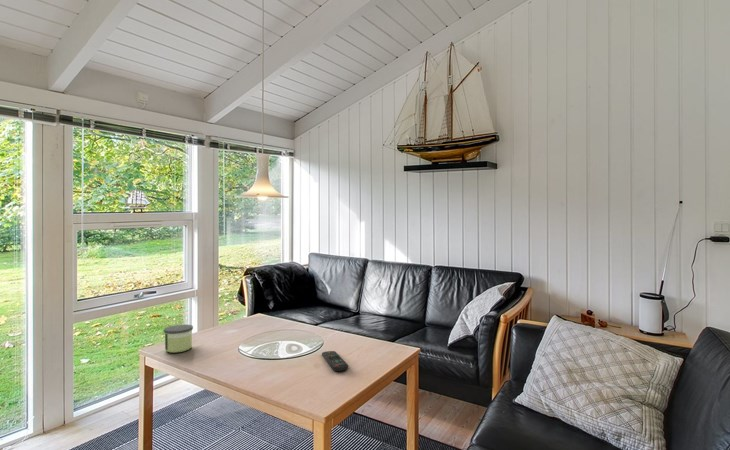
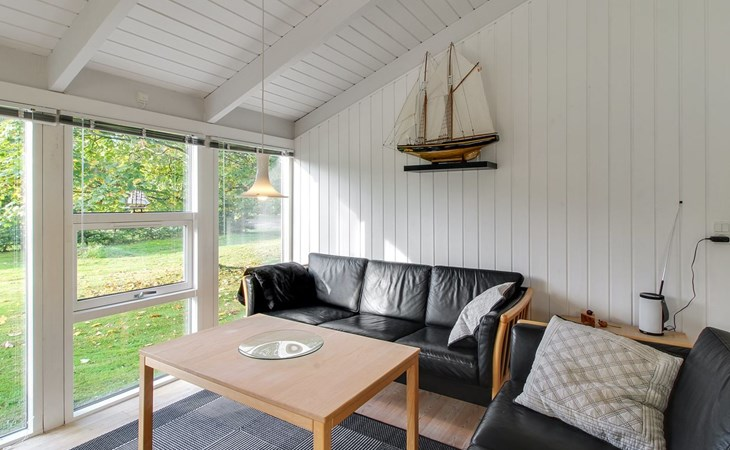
- remote control [321,350,349,372]
- candle [163,323,194,354]
